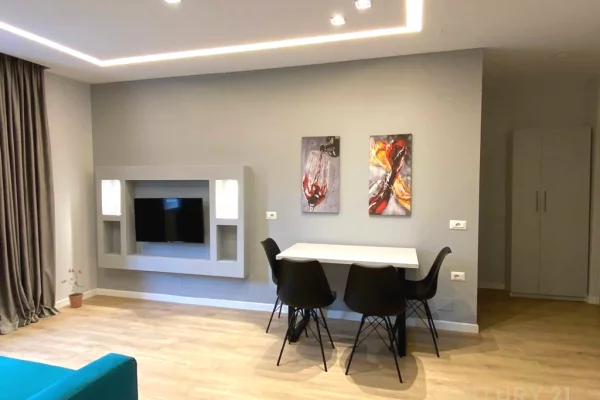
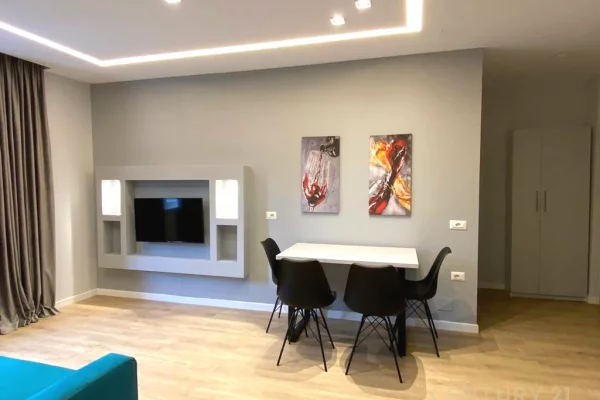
- potted plant [61,268,85,309]
